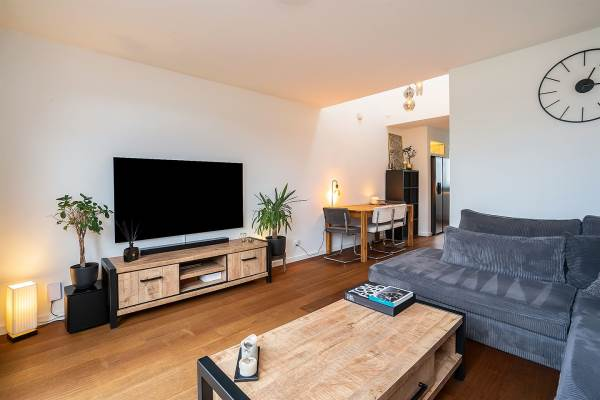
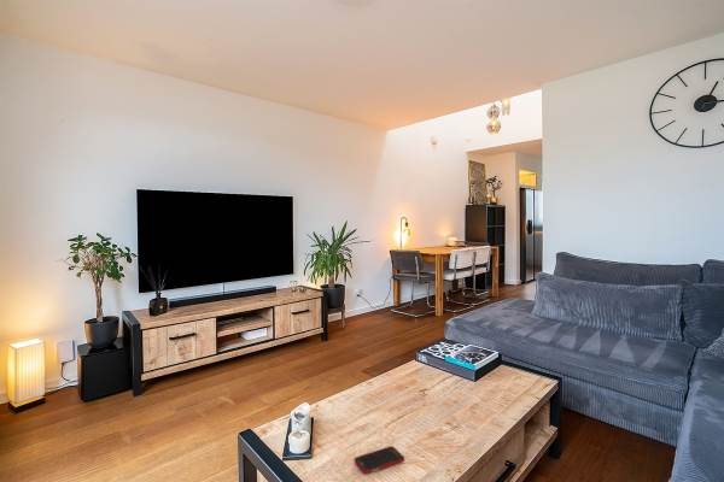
+ cell phone [354,445,405,475]
